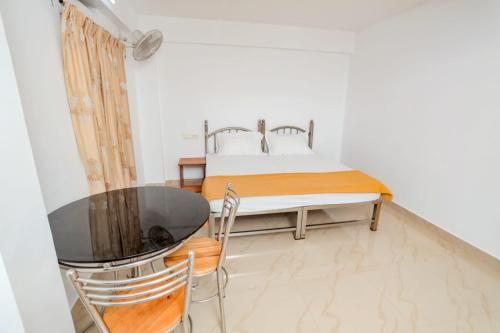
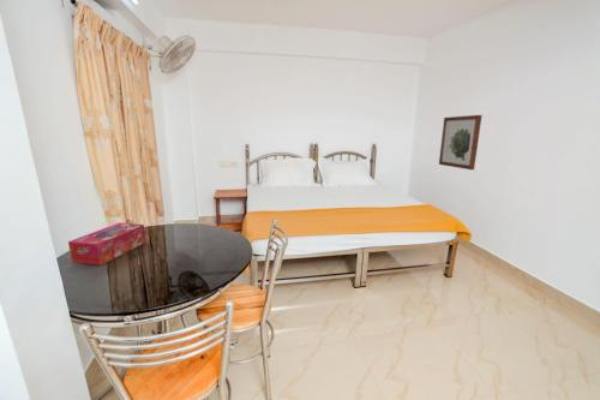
+ tissue box [67,221,148,267]
+ wall art [438,114,482,171]
